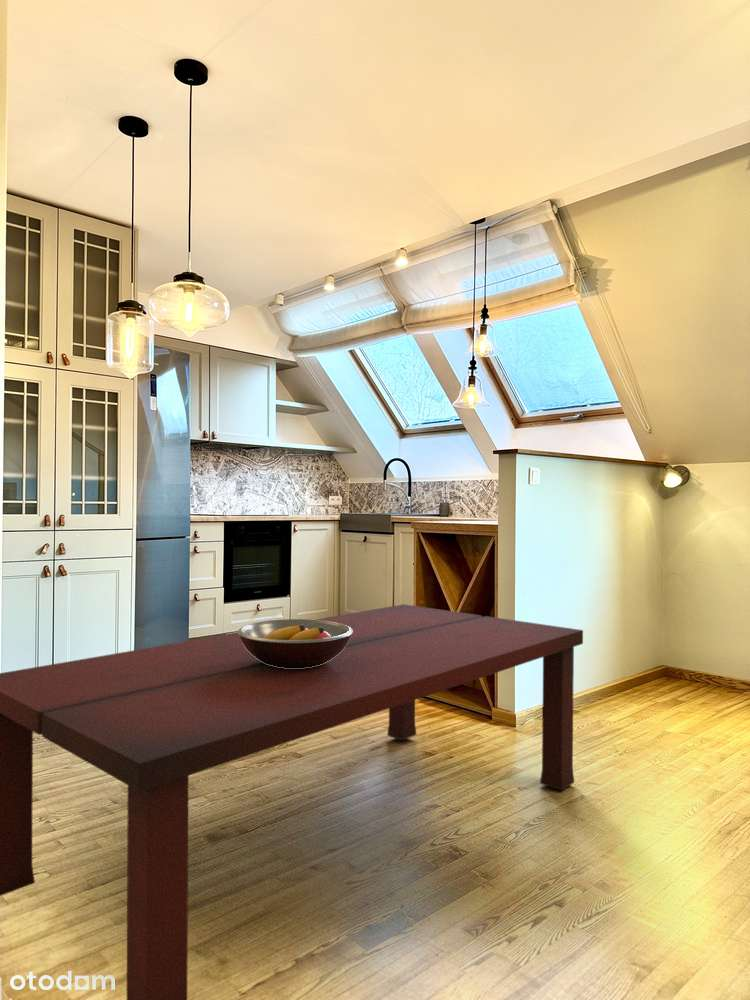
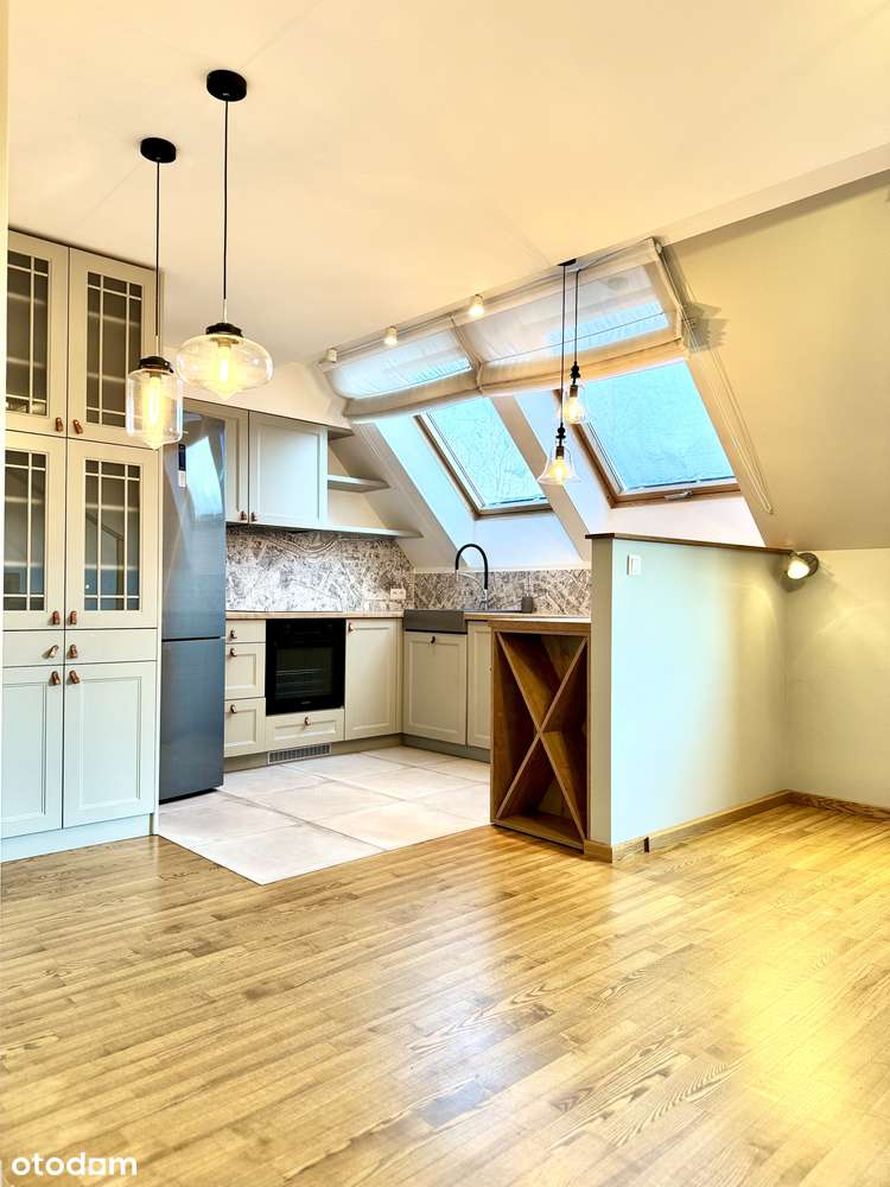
- dining table [0,603,584,1000]
- fruit bowl [237,618,353,668]
